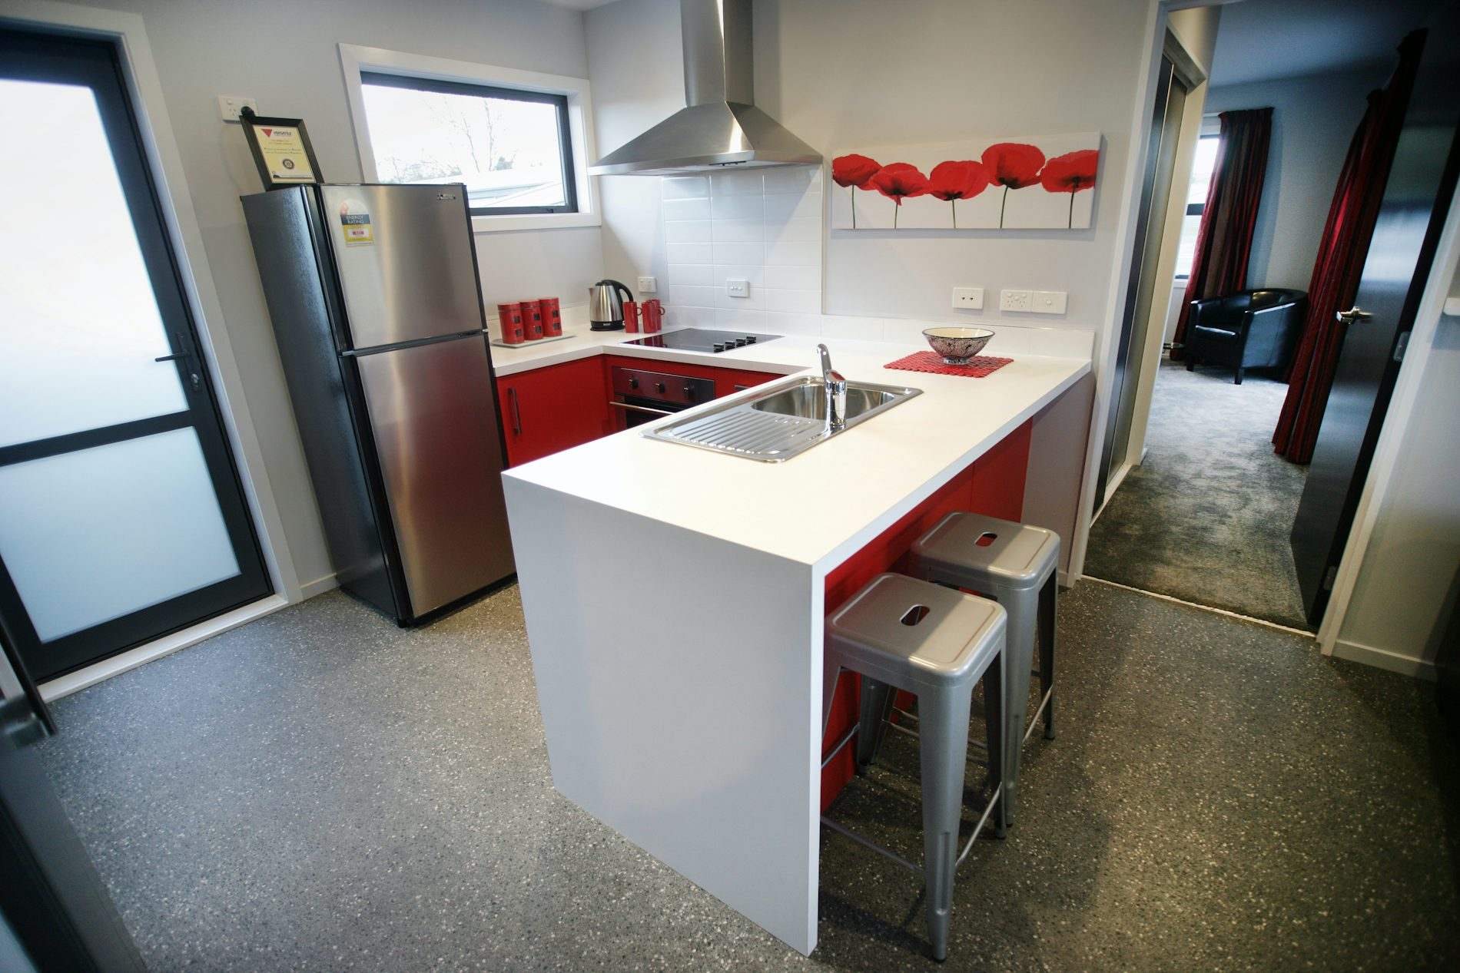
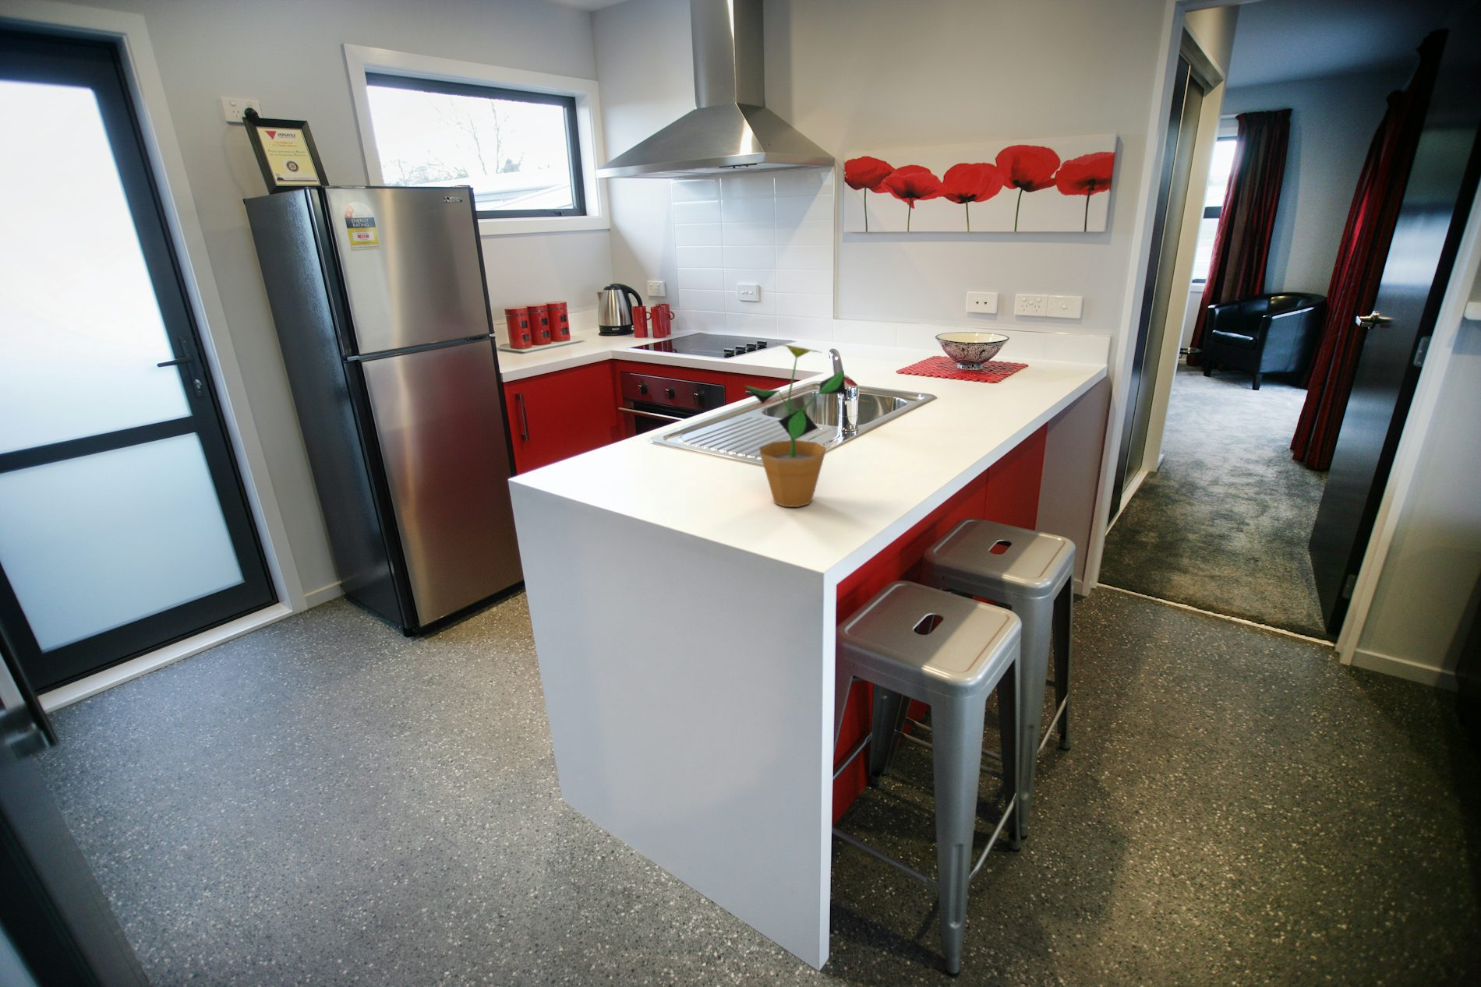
+ potted plant [743,343,846,508]
